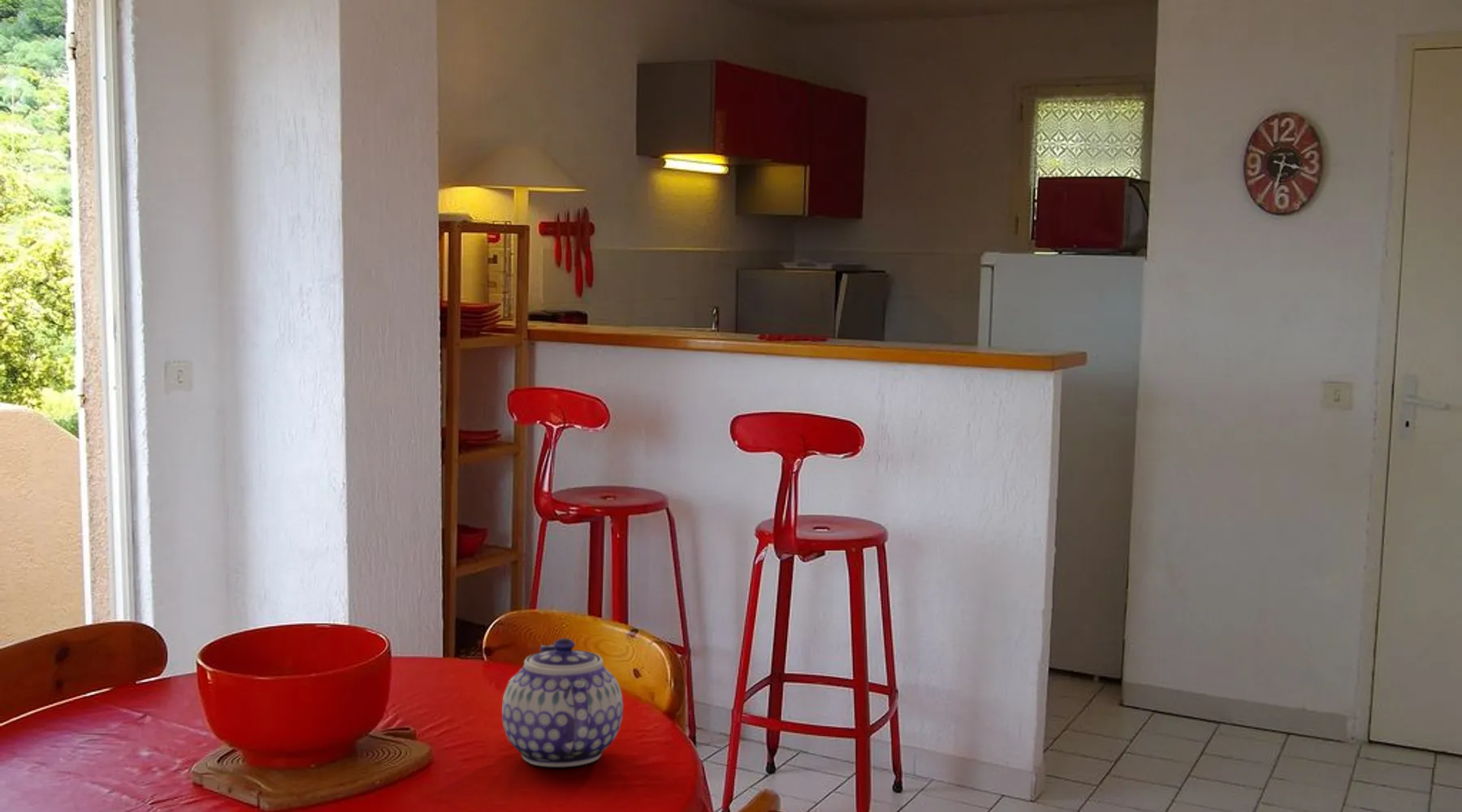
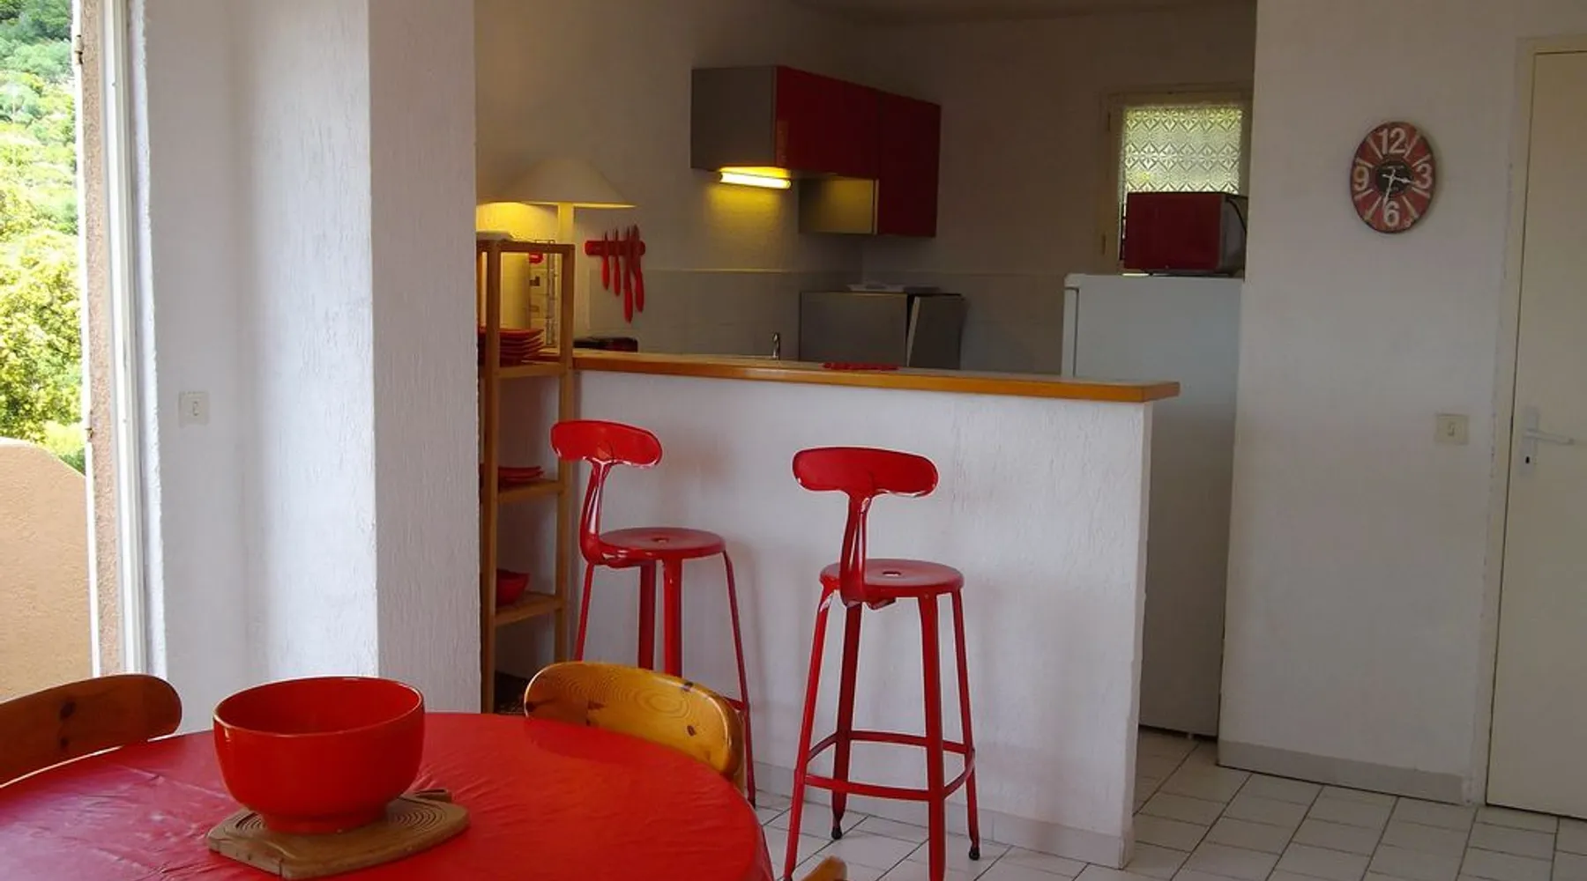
- teapot [501,637,624,767]
